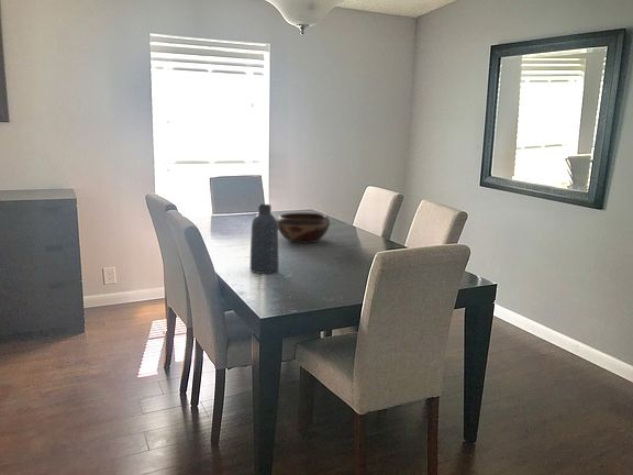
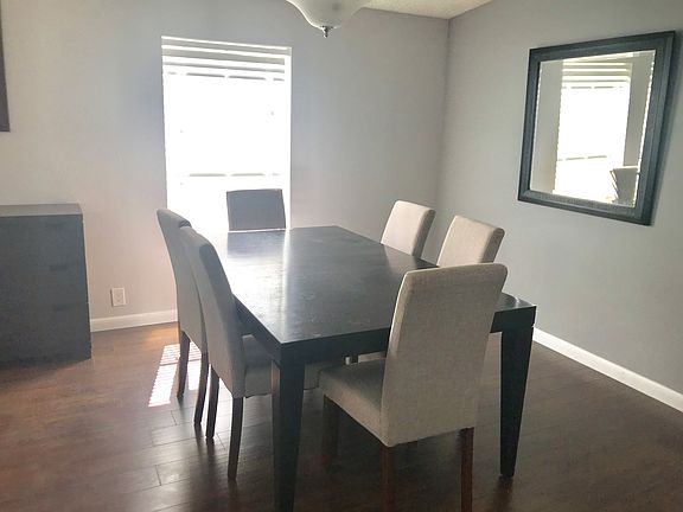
- decorative bowl [276,212,331,244]
- vase [249,203,280,275]
